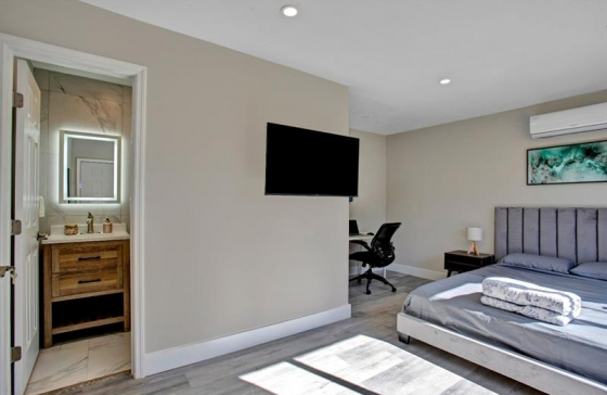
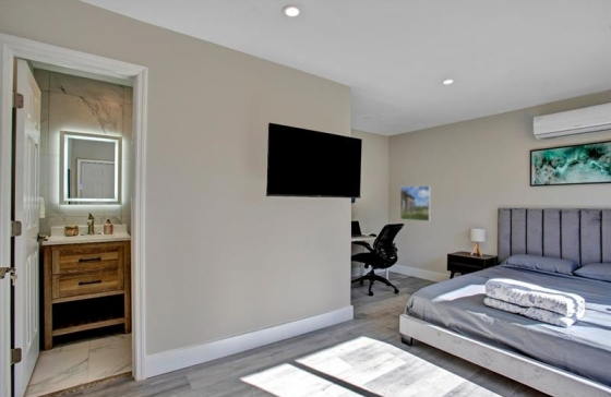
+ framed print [399,184,431,222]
